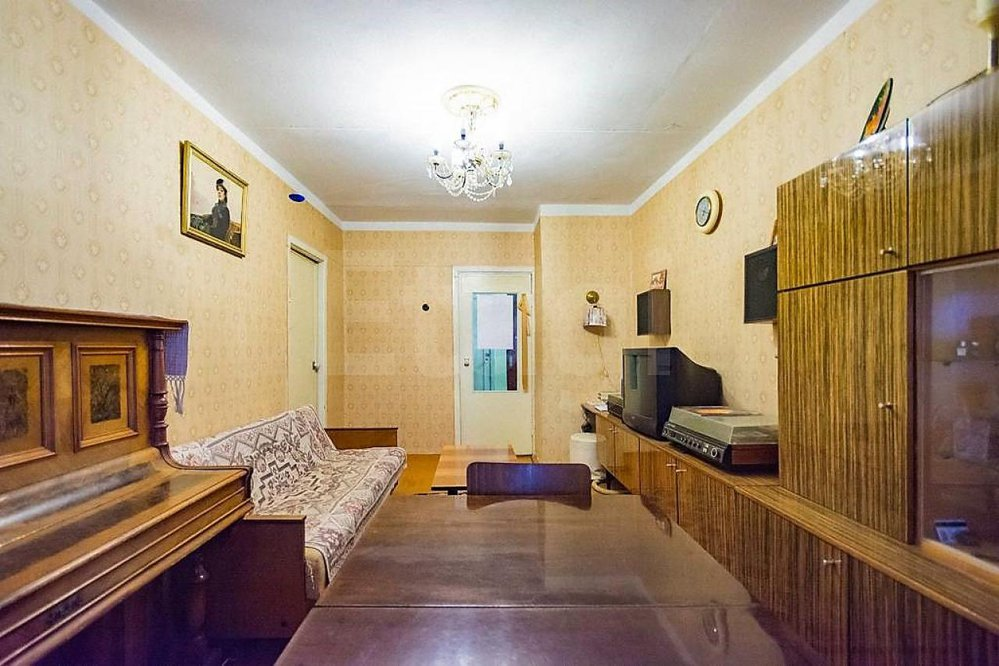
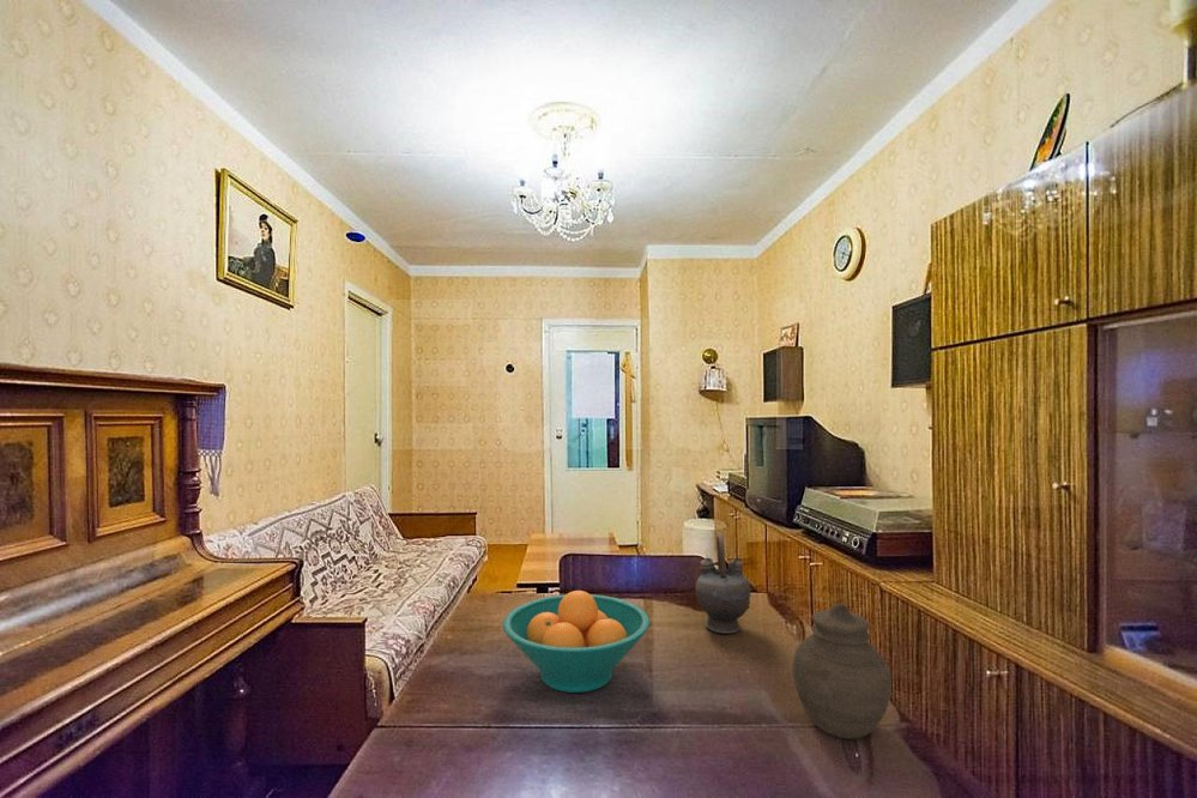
+ jar [791,603,893,740]
+ teapot [695,532,752,635]
+ fruit bowl [502,590,651,694]
